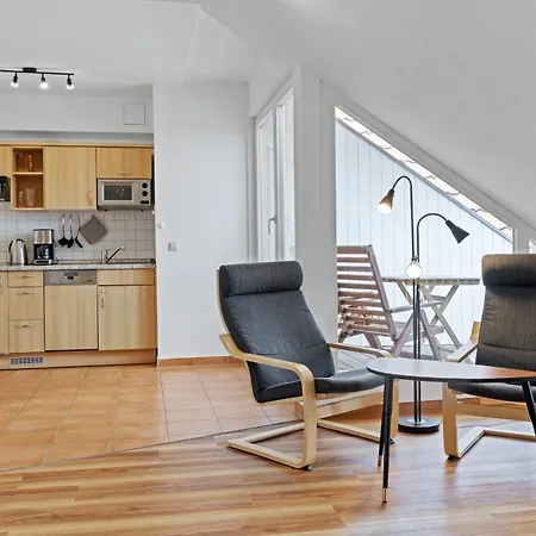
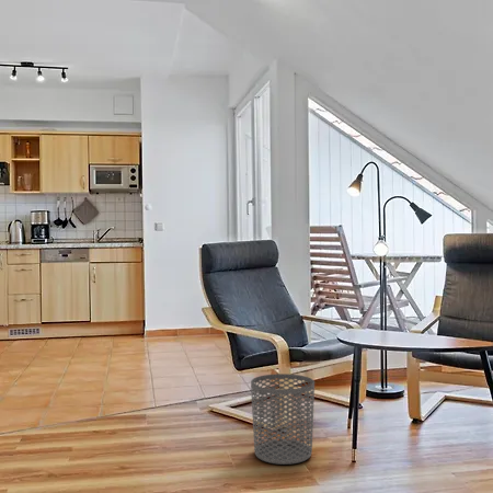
+ waste bin [250,372,316,466]
